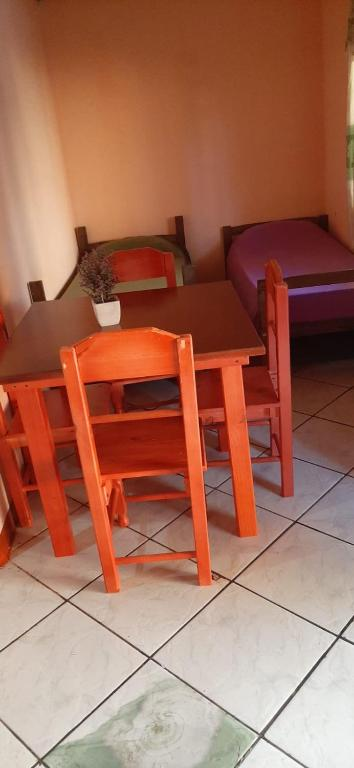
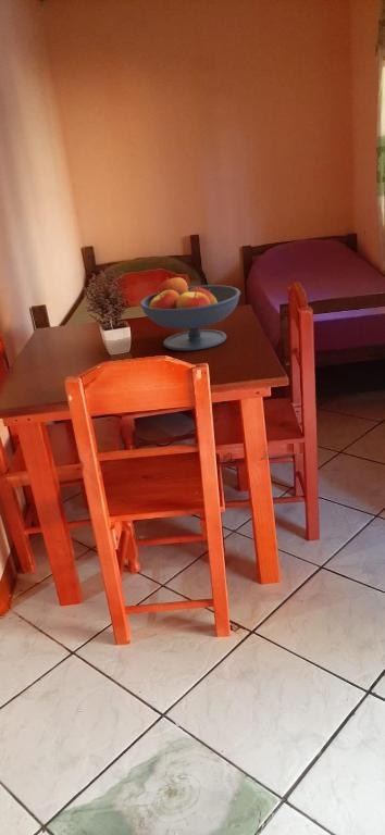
+ fruit bowl [139,276,241,352]
